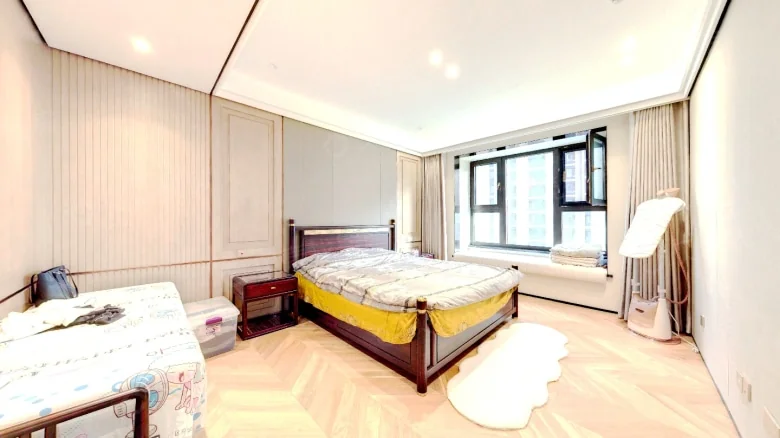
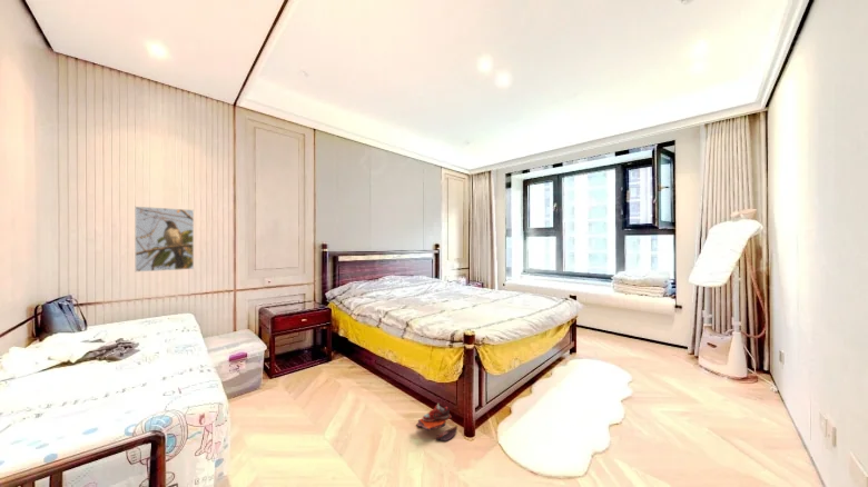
+ shoe [415,402,458,441]
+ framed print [134,206,195,274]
